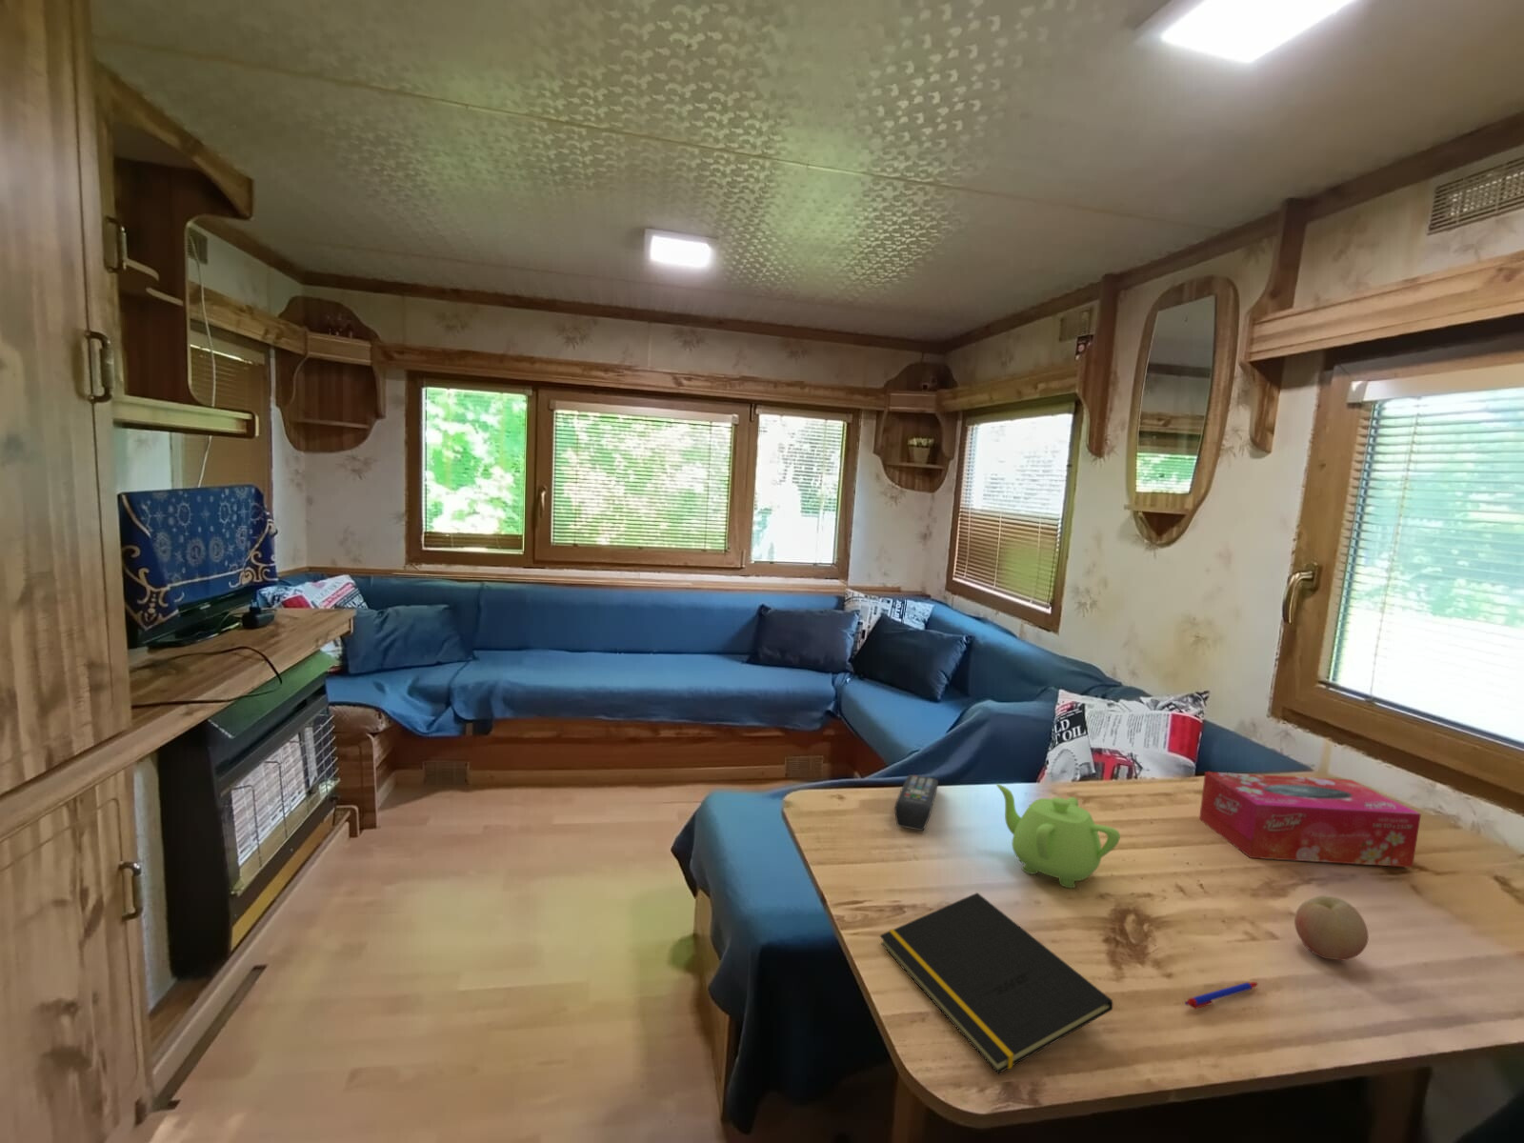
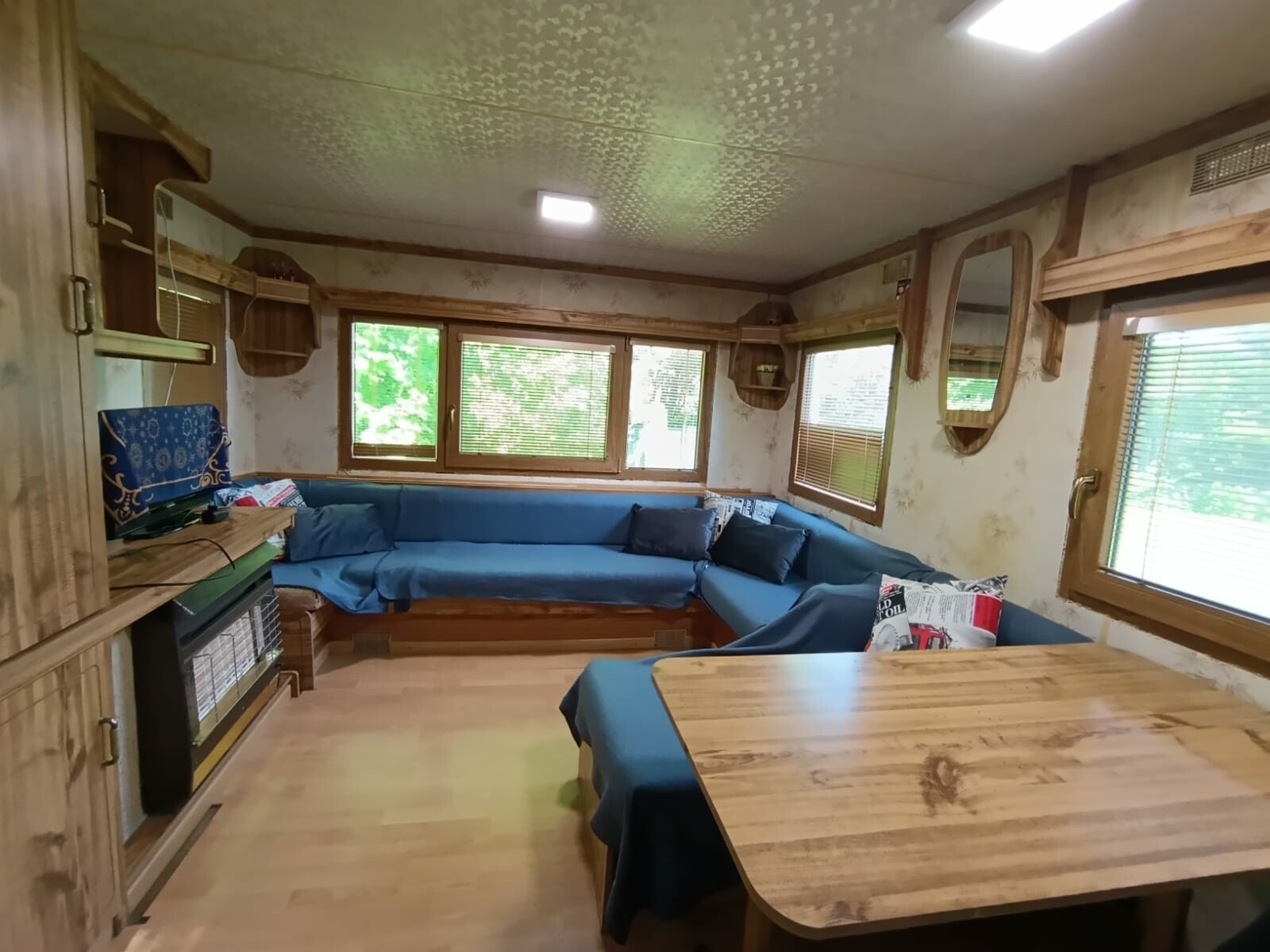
- tissue box [1199,771,1422,868]
- pen [1184,981,1259,1011]
- teapot [995,783,1121,888]
- fruit [1294,894,1369,961]
- notepad [880,892,1114,1075]
- remote control [894,773,940,832]
